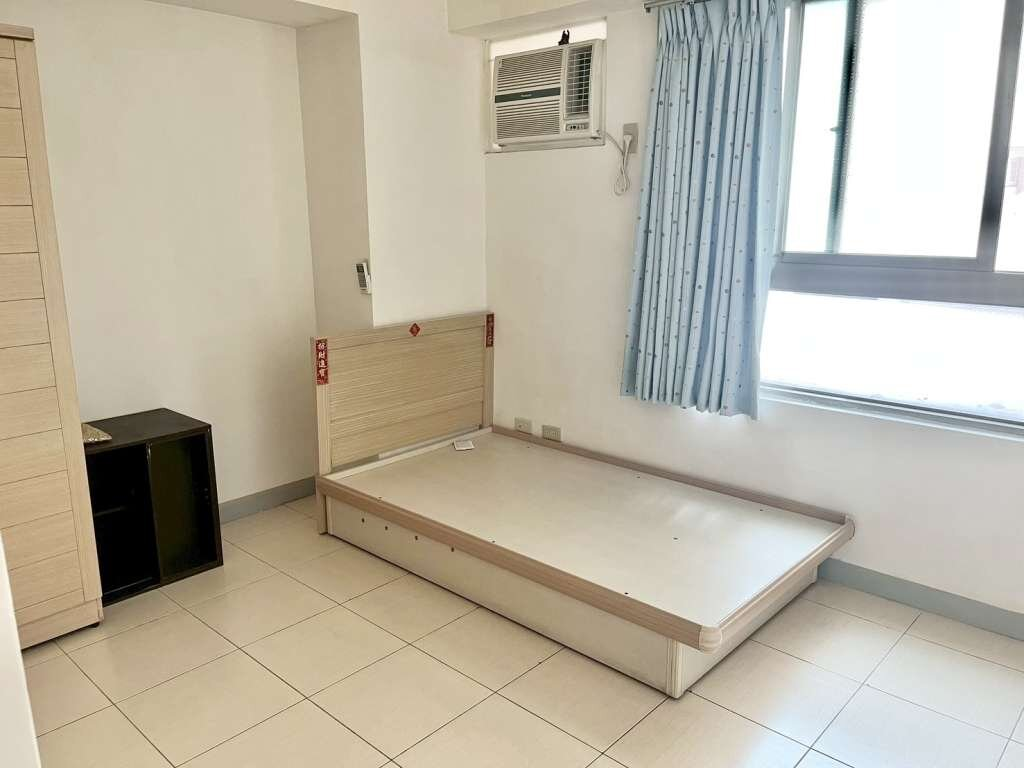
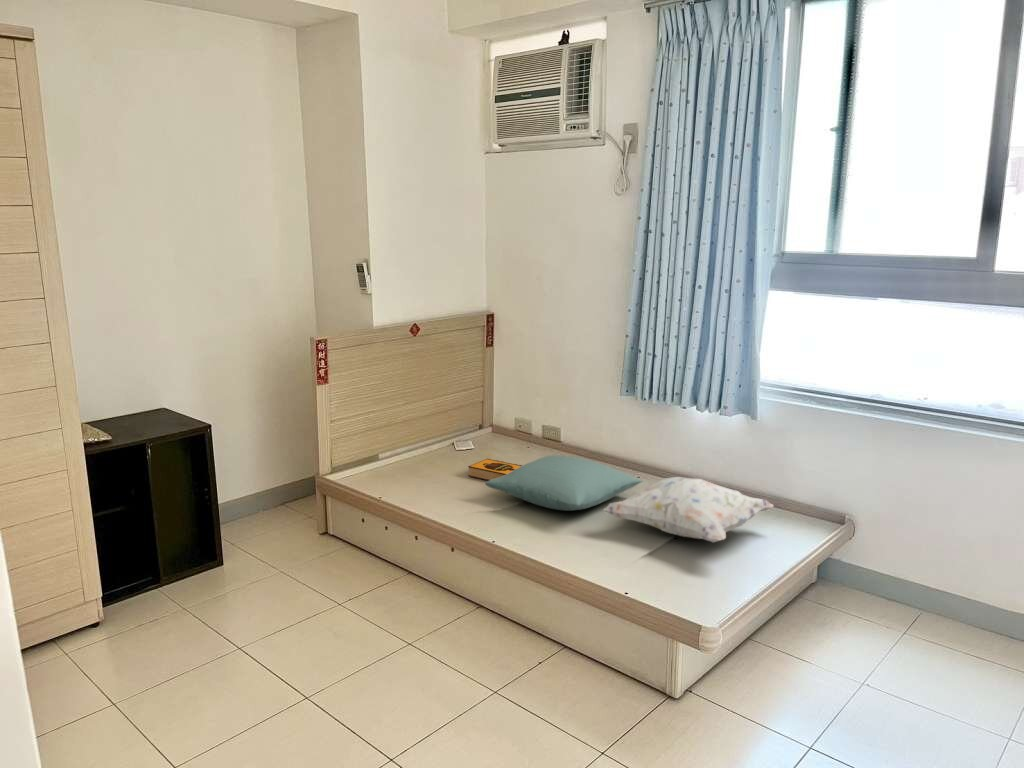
+ decorative pillow [603,476,774,543]
+ hardback book [467,458,523,481]
+ pillow [484,454,644,512]
